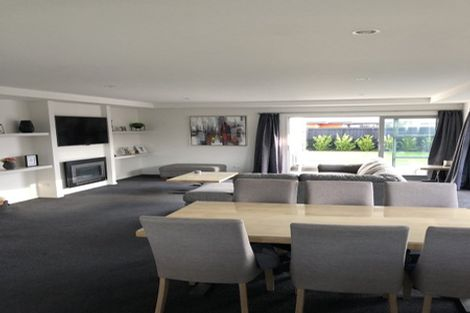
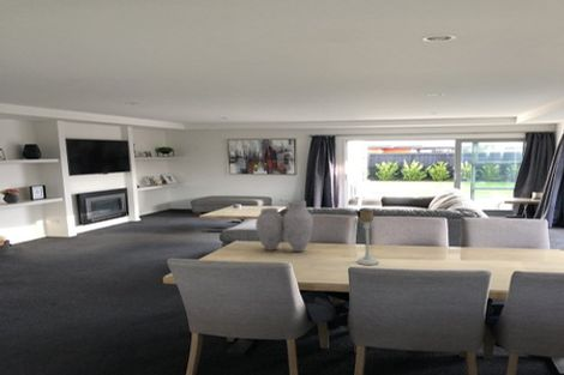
+ candle holder [356,208,379,266]
+ vase [254,199,314,253]
